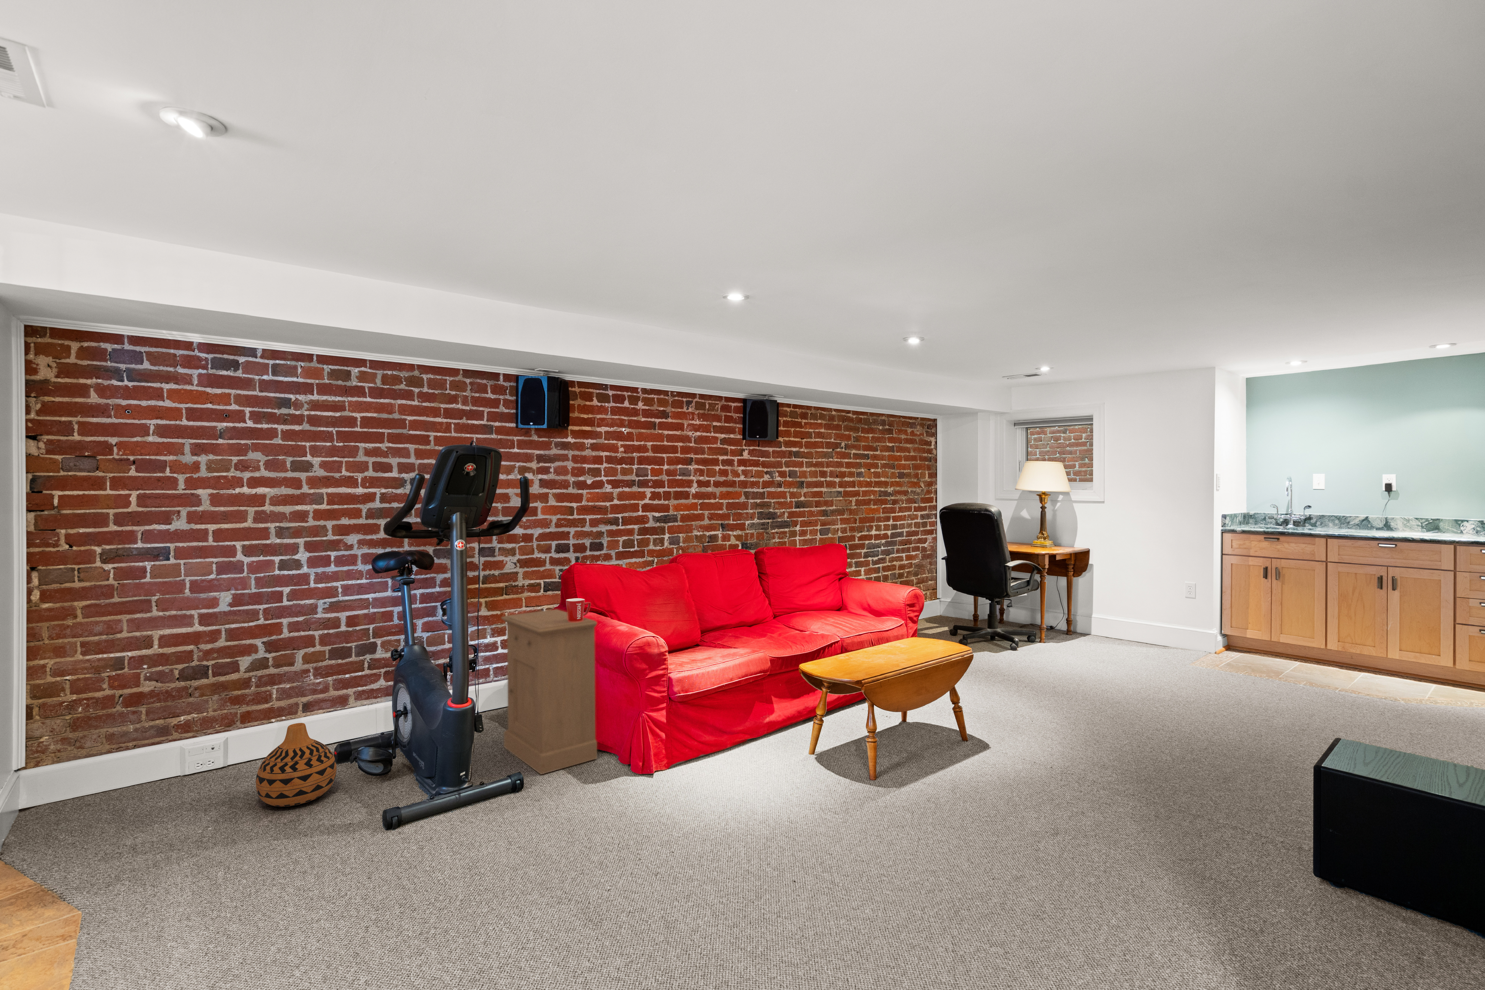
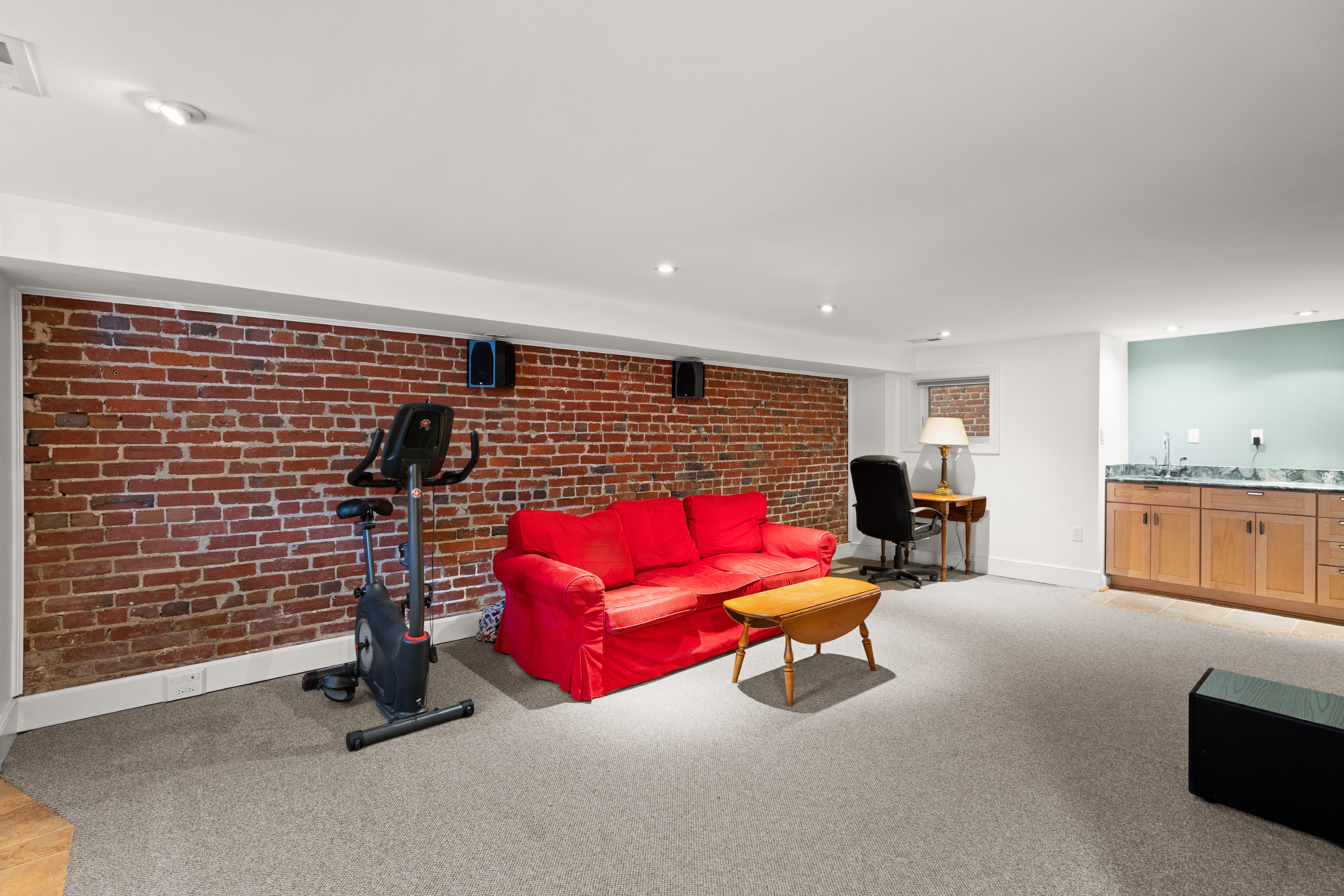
- cabinet [501,609,598,776]
- vase [255,723,337,807]
- mug [566,598,591,622]
